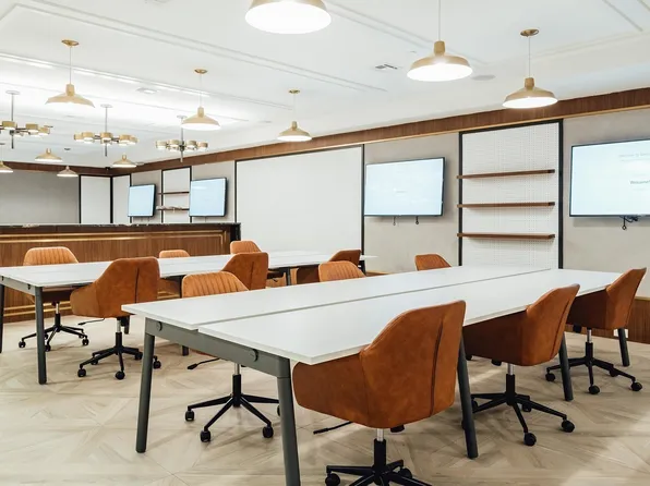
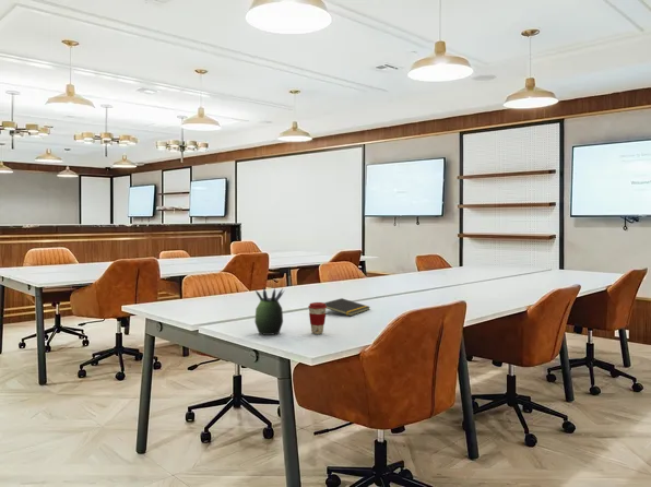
+ coffee cup [307,301,327,335]
+ succulent plant [253,286,285,336]
+ notepad [324,297,371,317]
